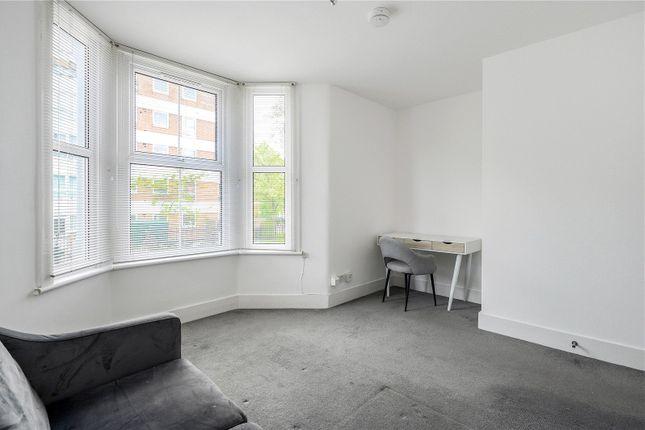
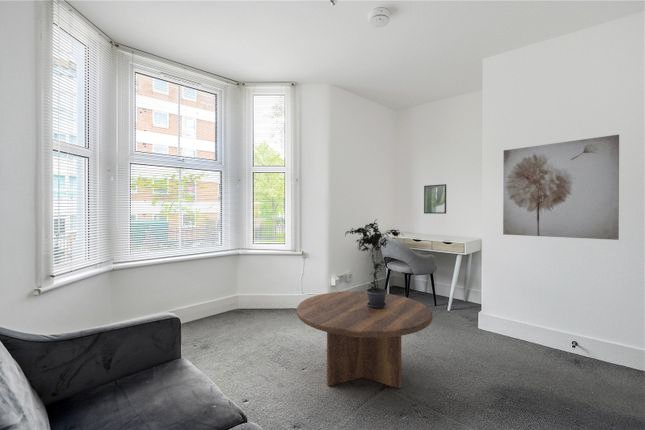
+ potted plant [344,218,404,308]
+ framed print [423,183,447,215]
+ wall art [502,134,620,241]
+ coffee table [296,290,434,389]
